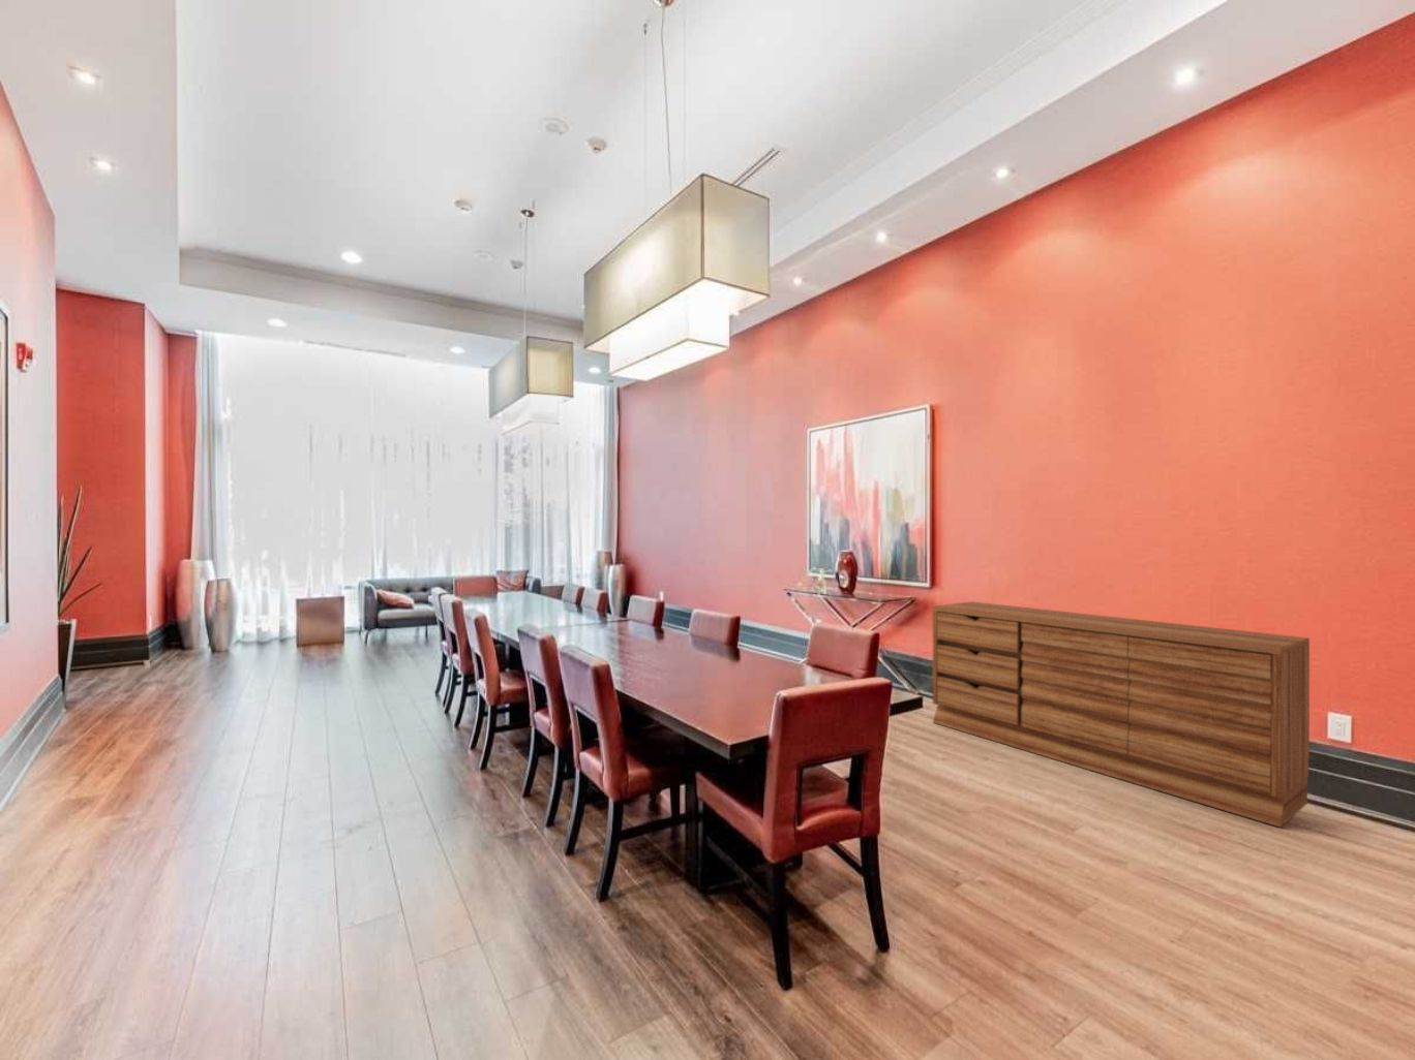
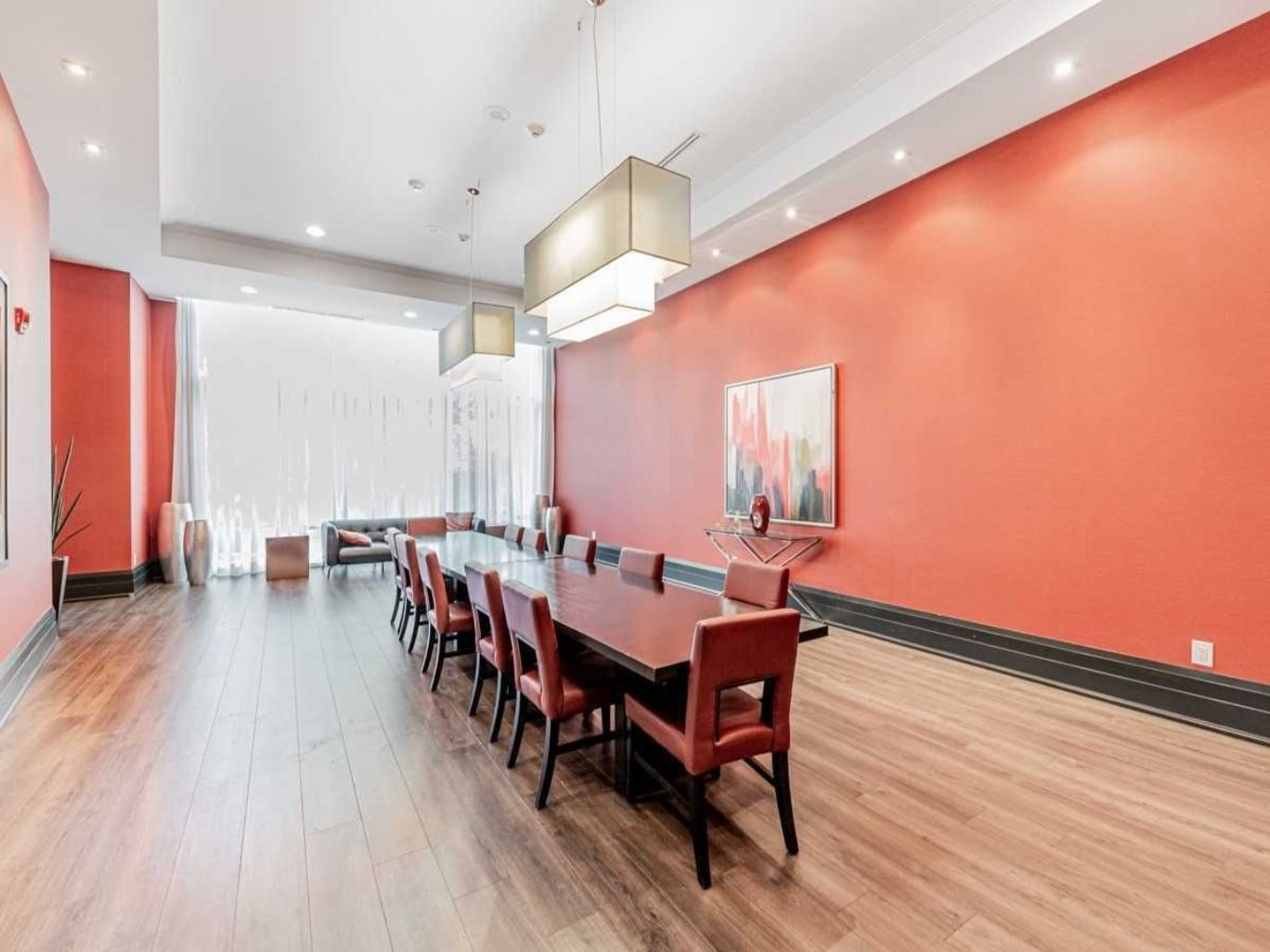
- sideboard [931,600,1310,828]
